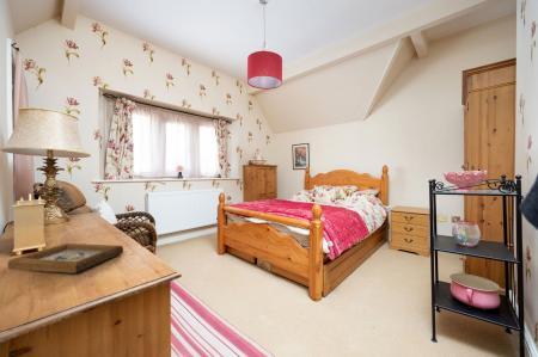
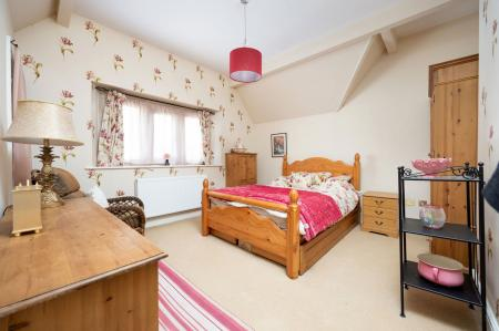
- picture frame [7,242,124,275]
